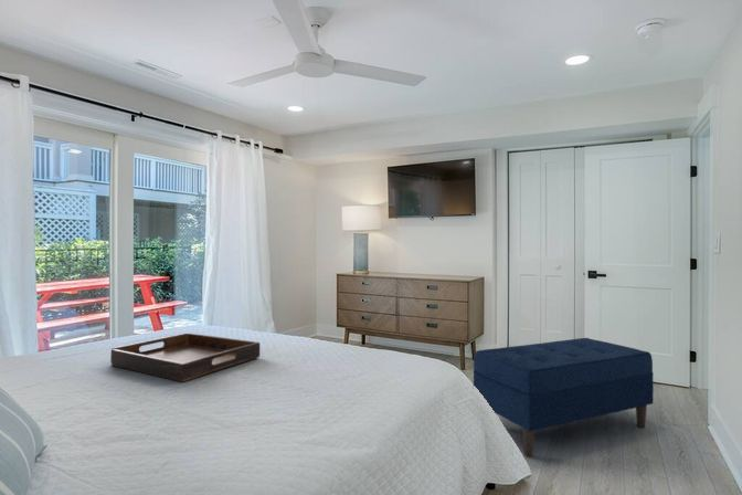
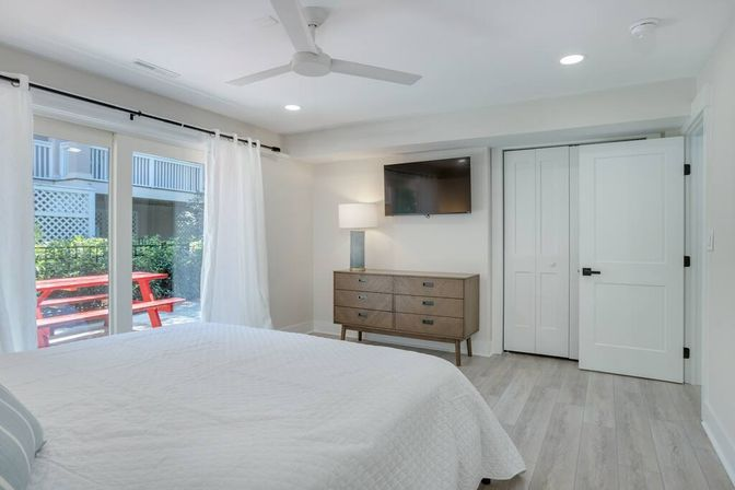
- bench [473,337,655,457]
- serving tray [109,331,261,383]
